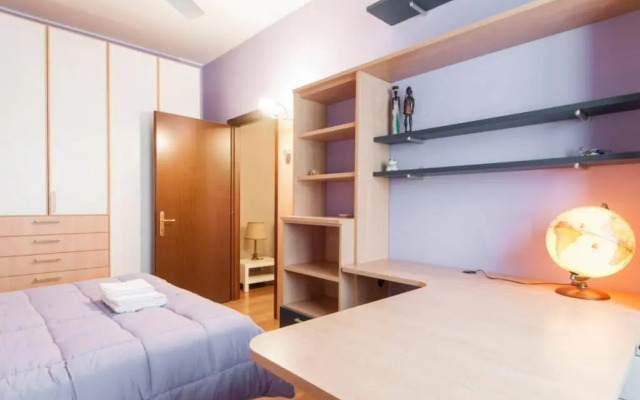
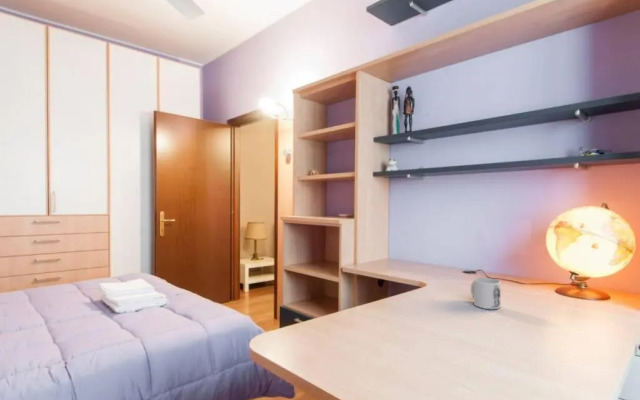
+ mug [470,277,502,310]
